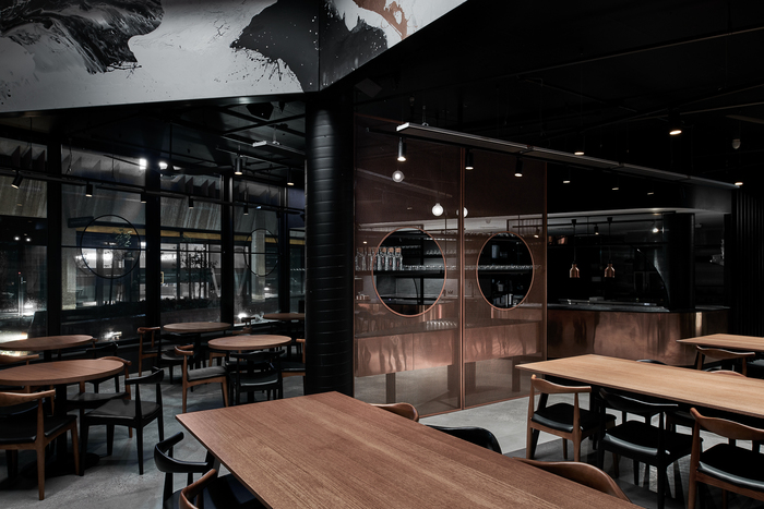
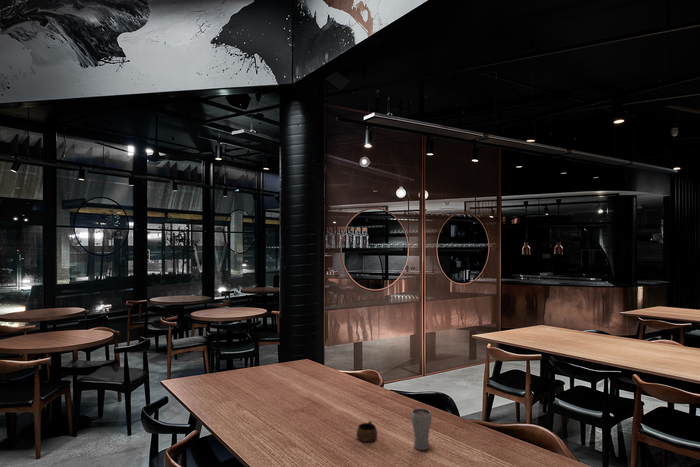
+ cup [356,420,378,443]
+ drinking glass [410,407,432,451]
